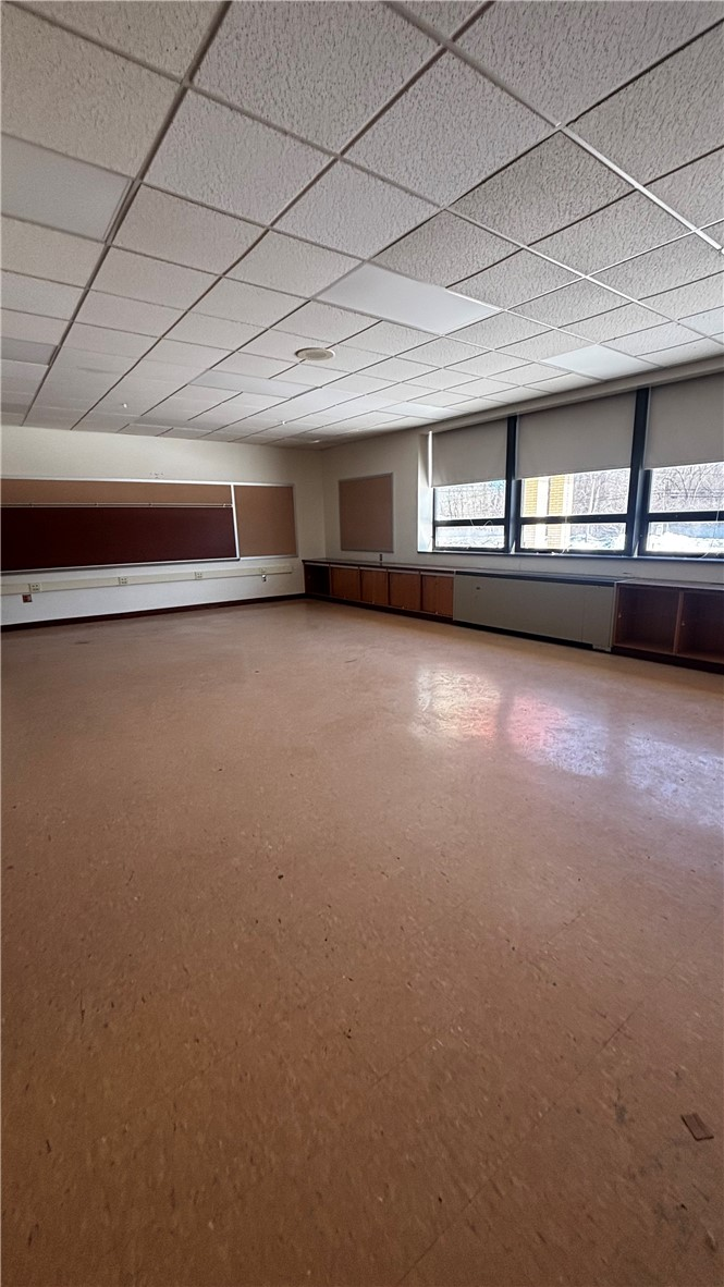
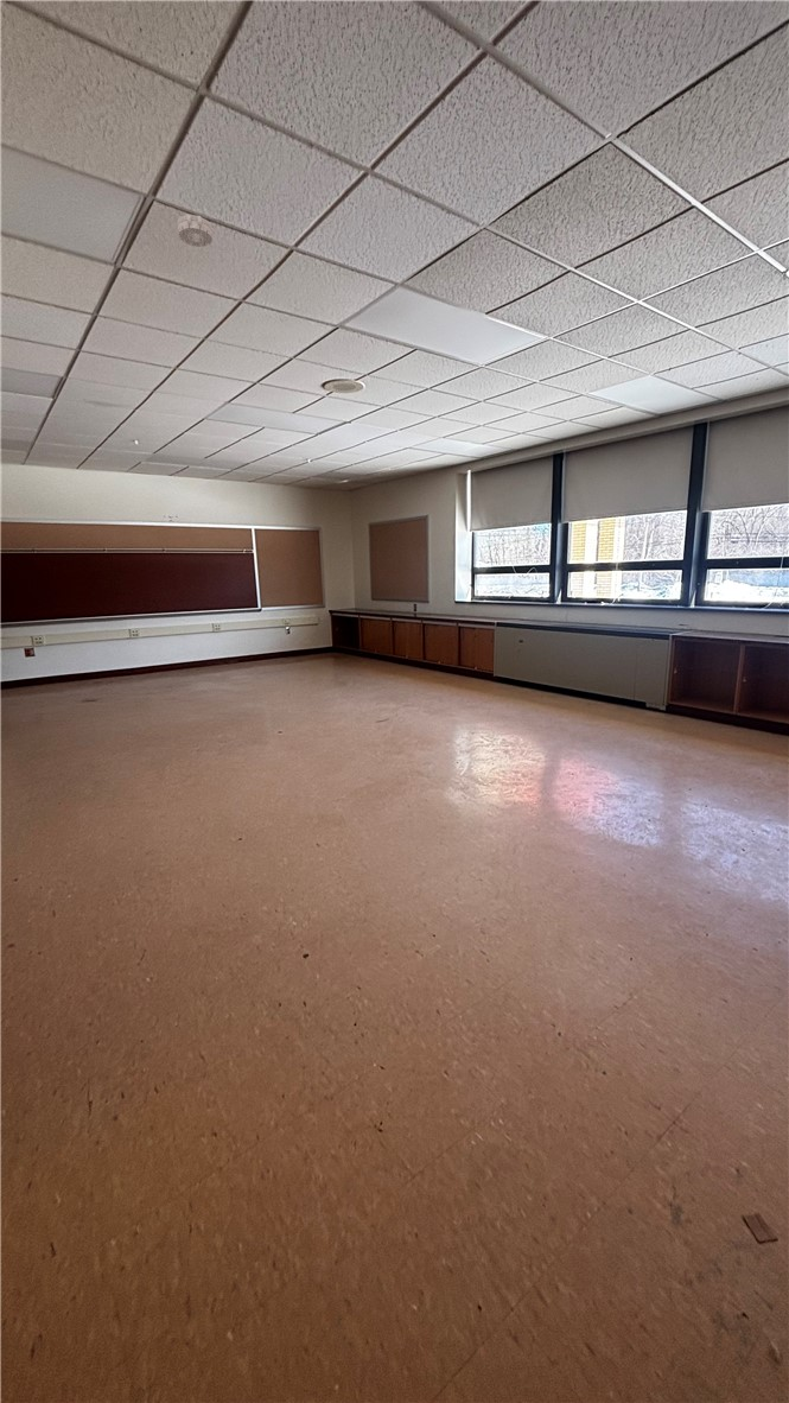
+ smoke detector [176,212,214,248]
